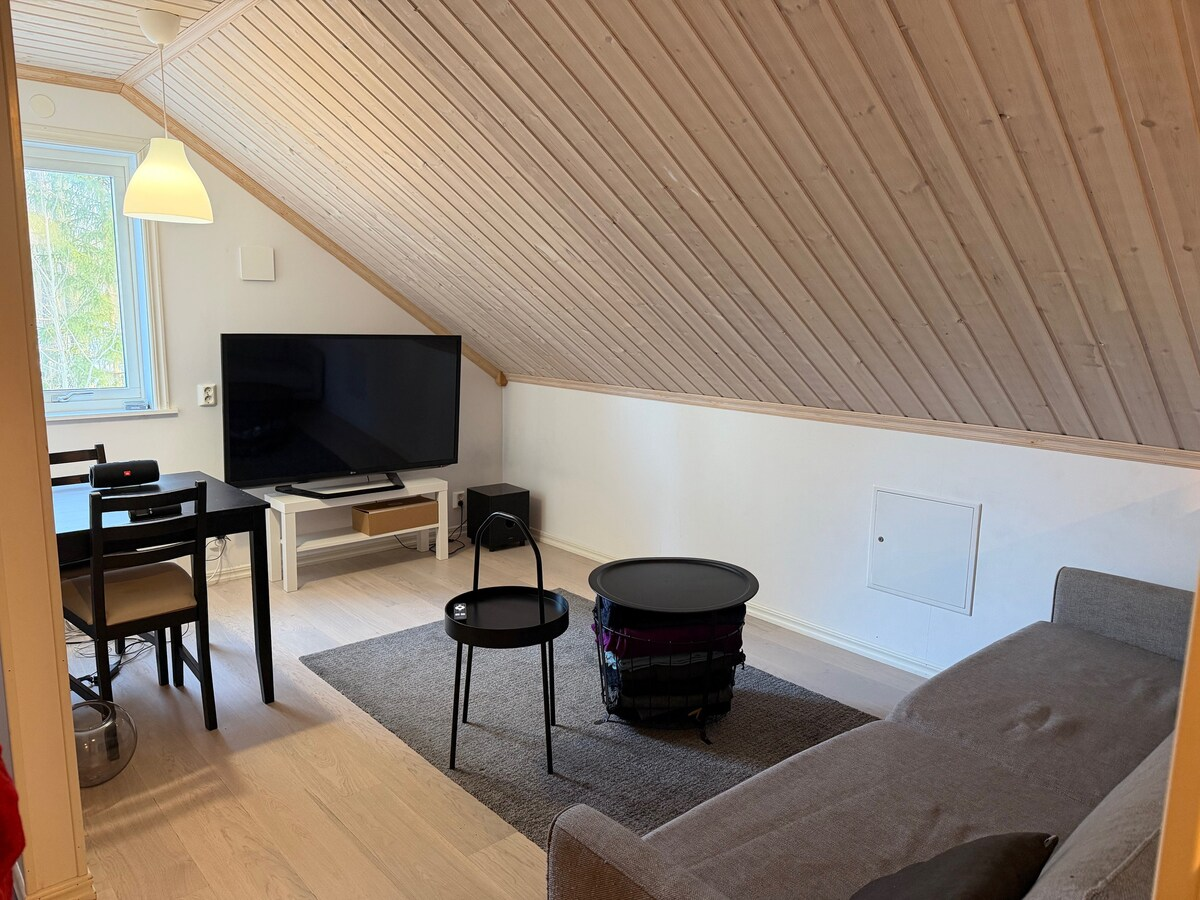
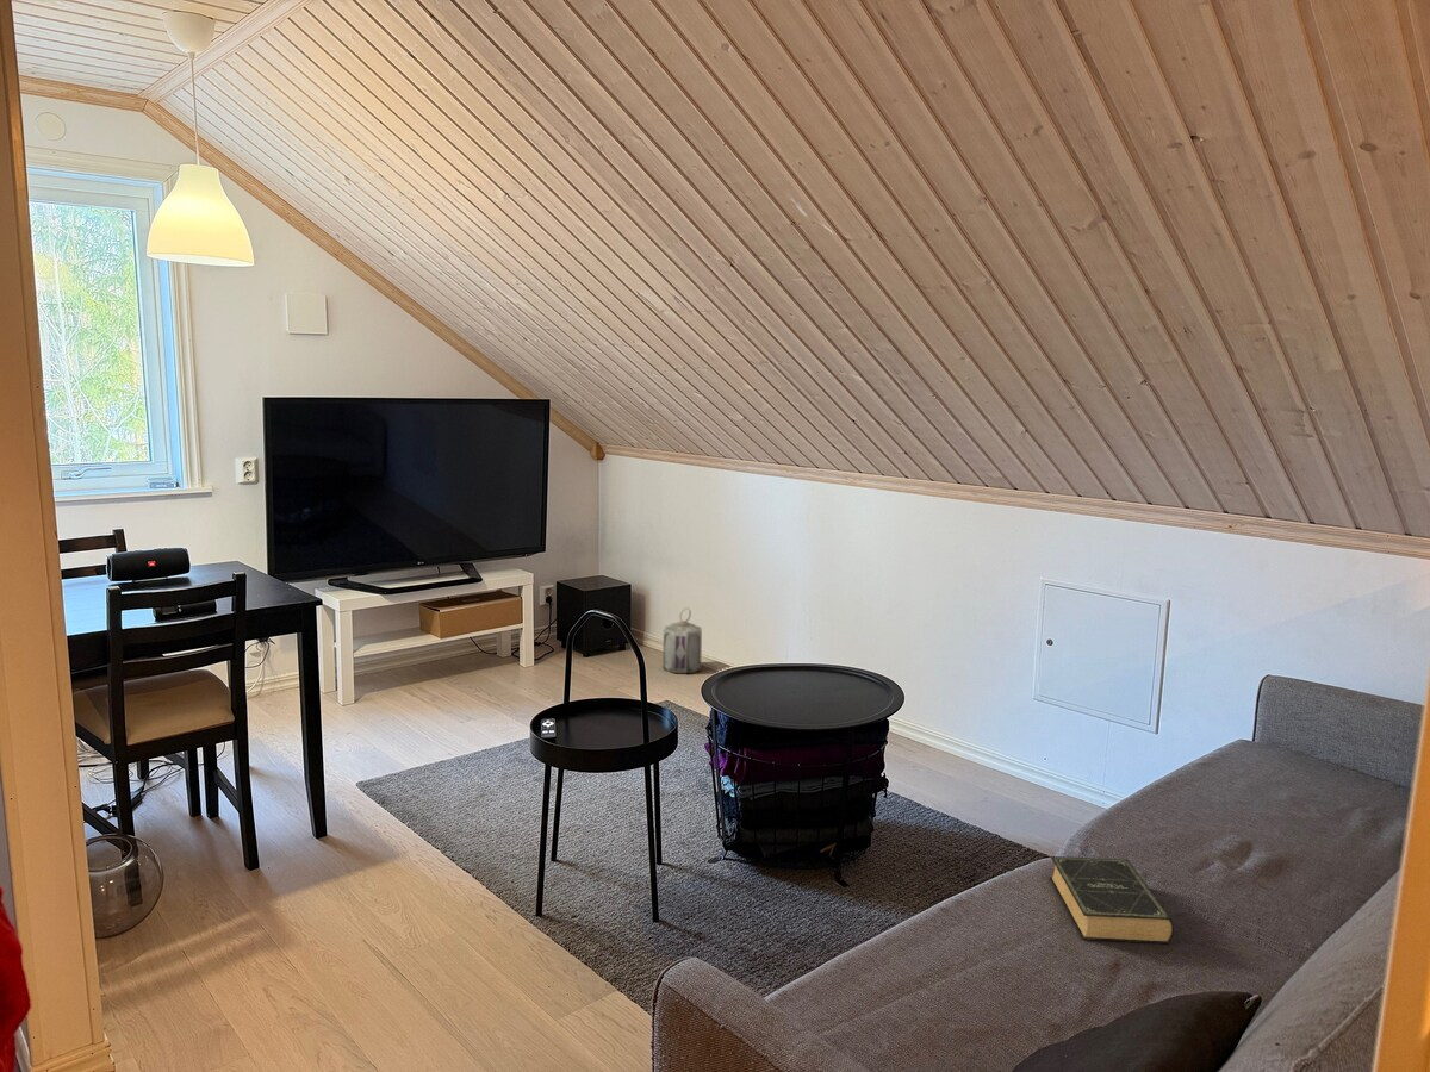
+ lantern [661,606,703,674]
+ book [1049,855,1175,945]
